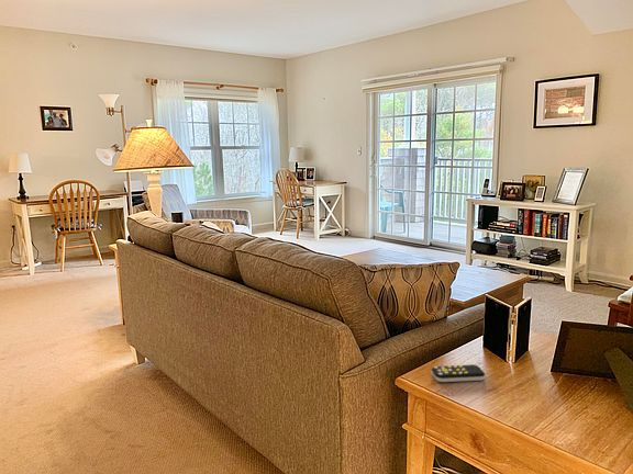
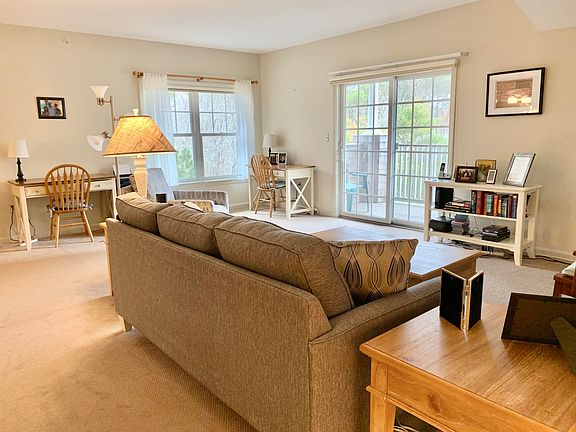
- remote control [431,363,486,383]
